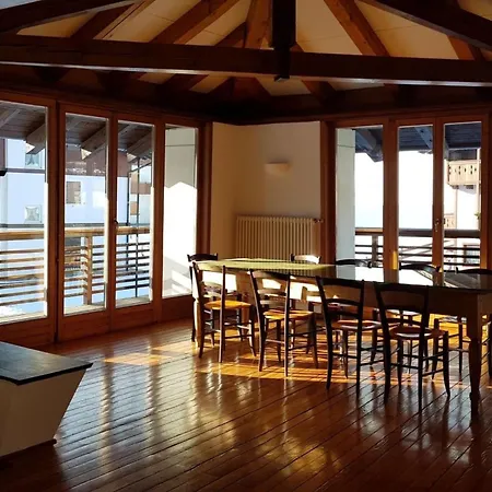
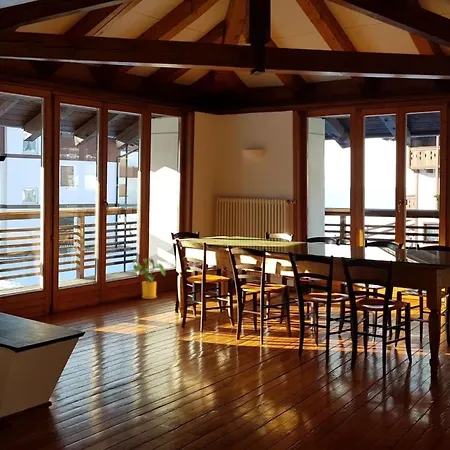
+ house plant [129,257,166,300]
